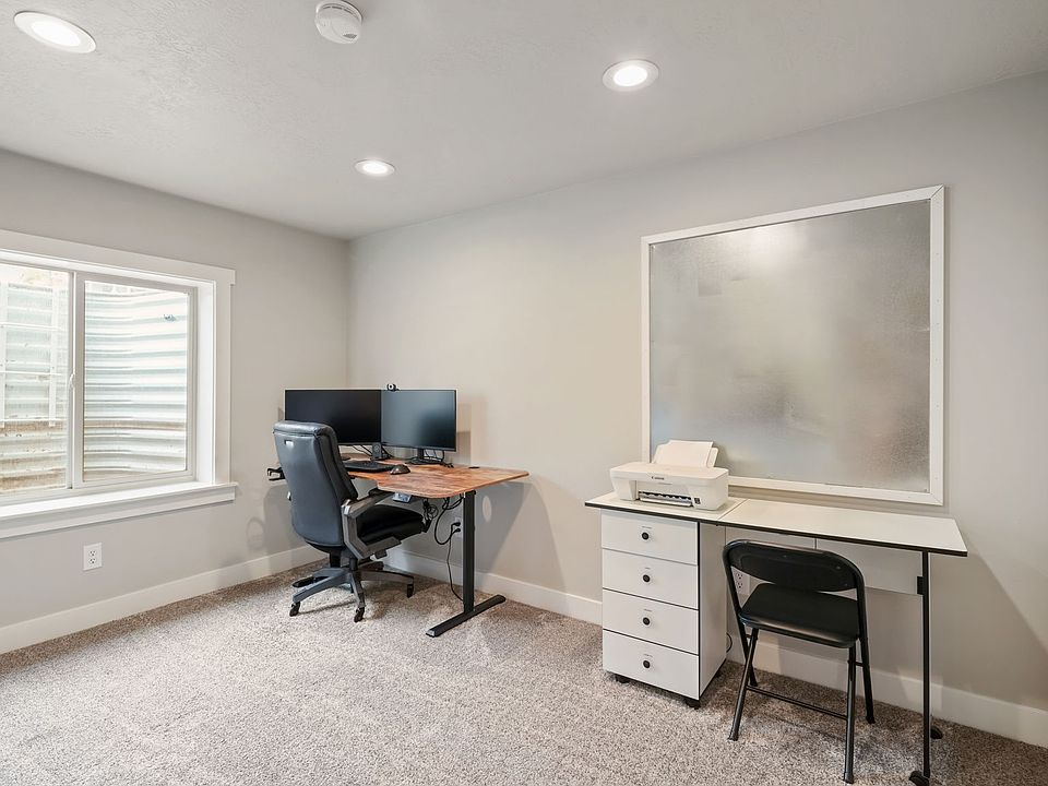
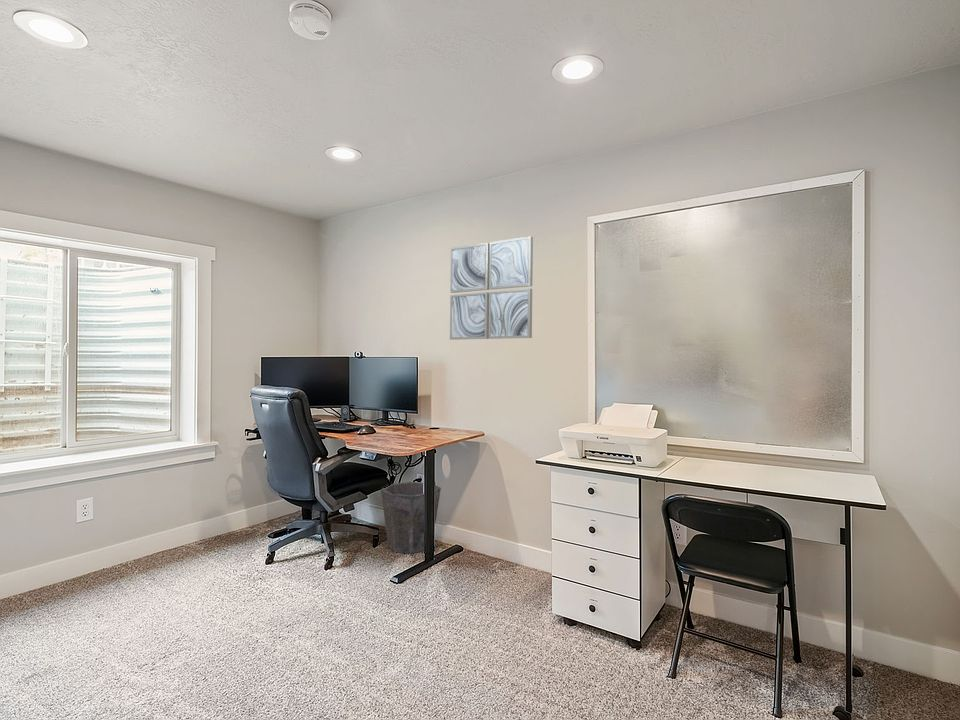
+ wall art [449,235,534,341]
+ waste bin [380,481,442,554]
